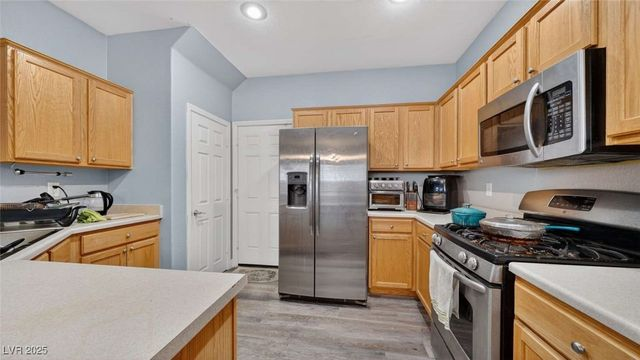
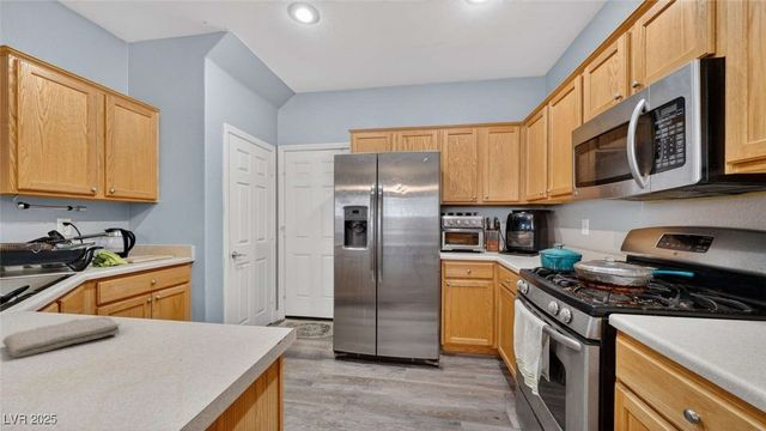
+ washcloth [1,315,122,359]
